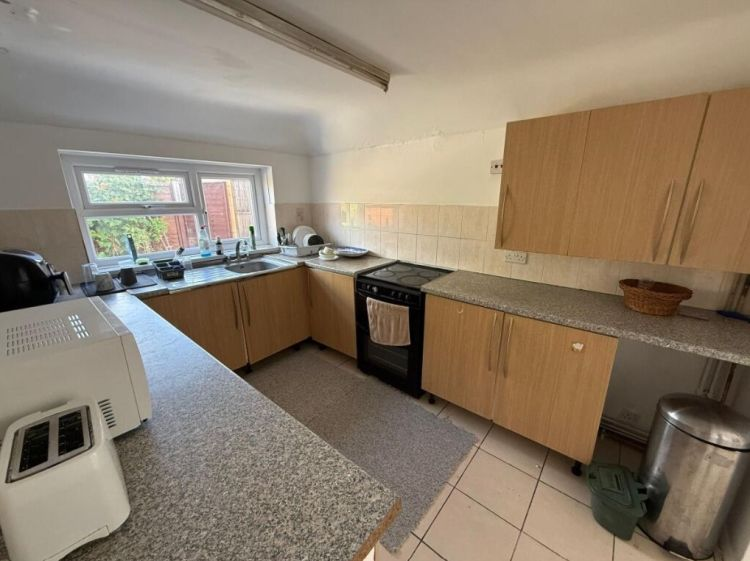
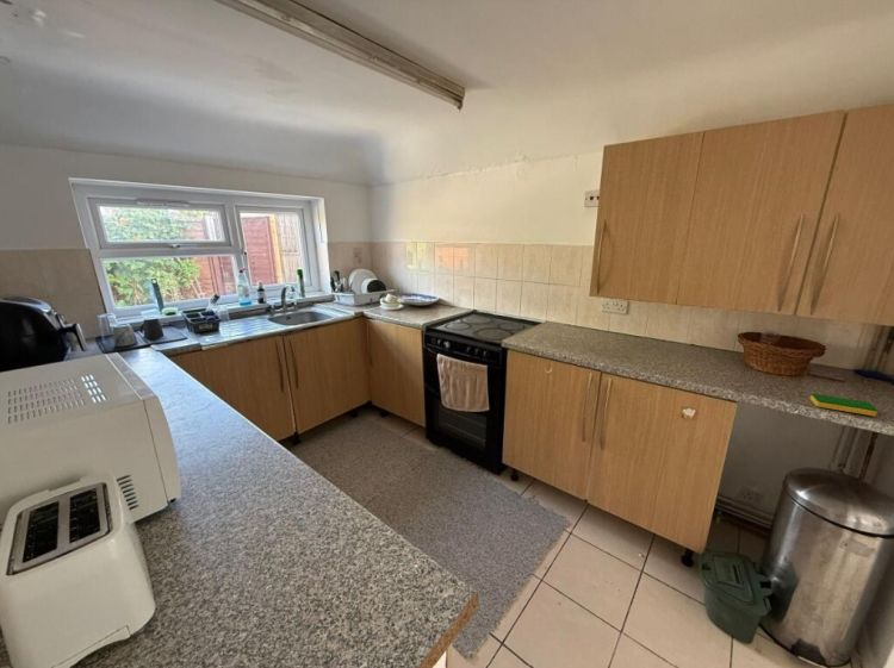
+ dish sponge [809,392,879,417]
